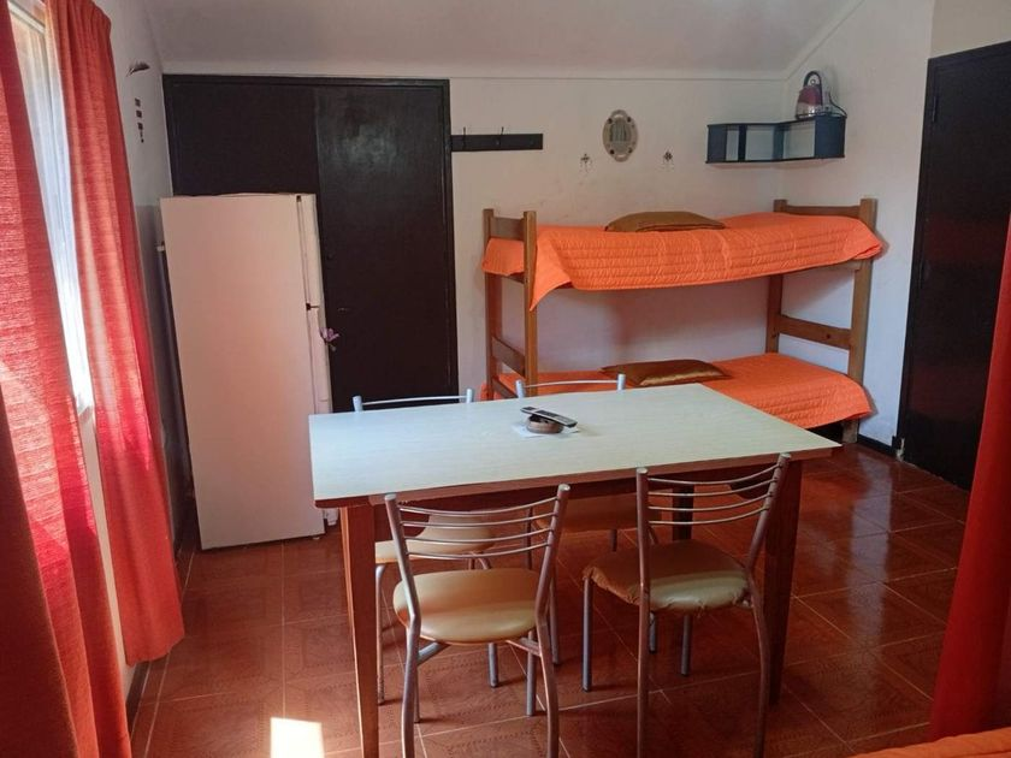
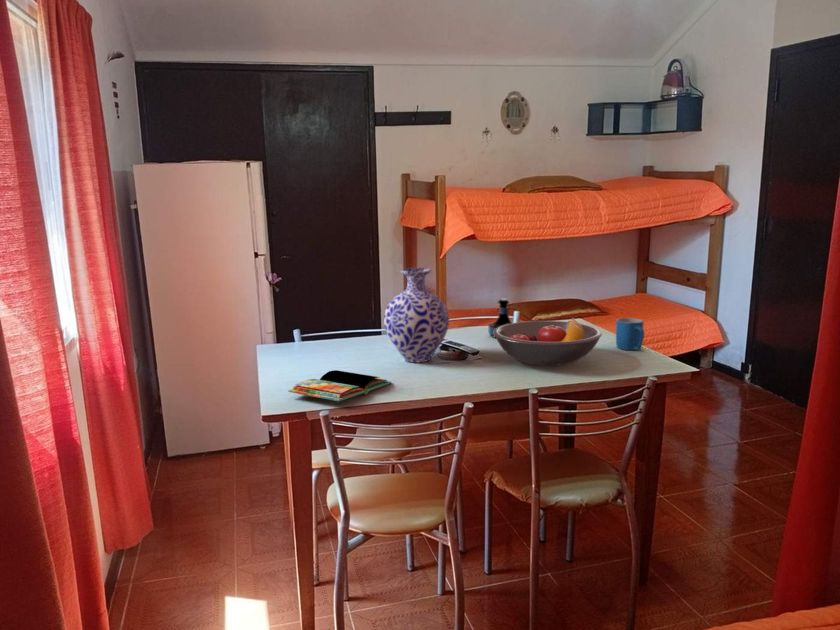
+ vase [383,267,450,364]
+ fruit bowl [494,317,603,367]
+ book [287,369,392,402]
+ mug [615,317,645,351]
+ tequila bottle [488,298,515,339]
